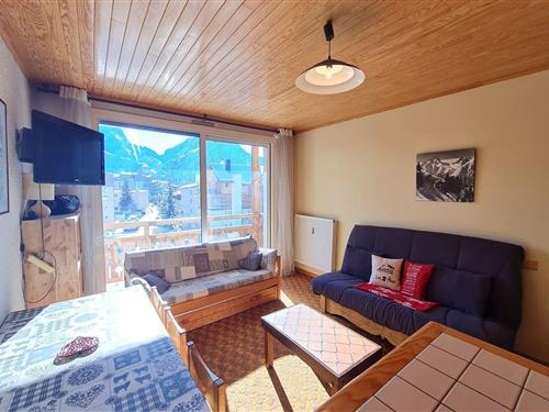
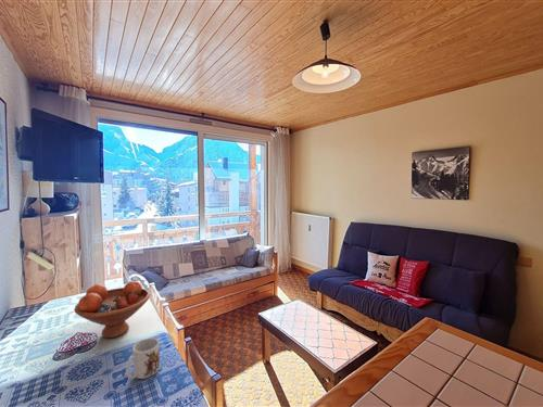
+ fruit bowl [74,280,151,339]
+ mug [125,336,161,381]
